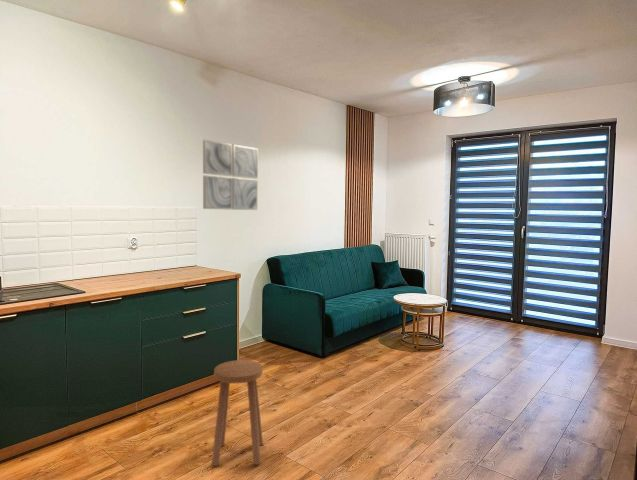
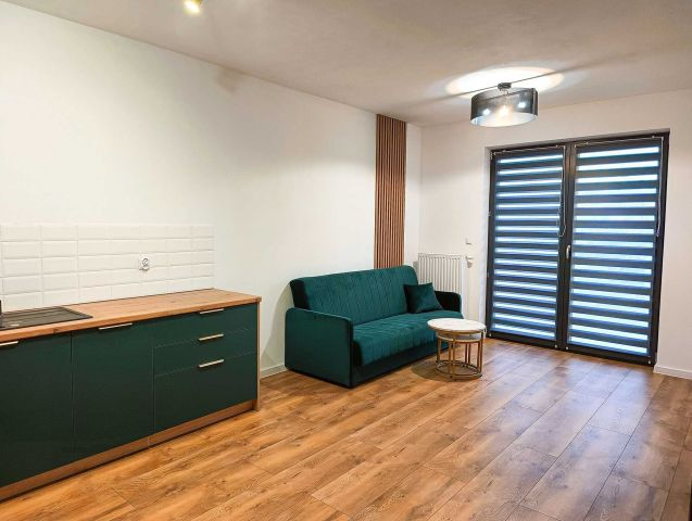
- stool [211,359,264,467]
- wall art [202,139,259,211]
